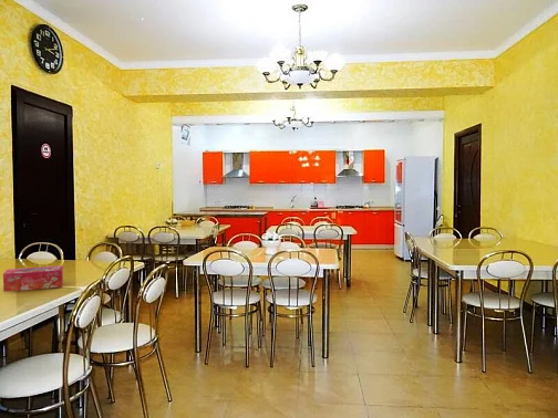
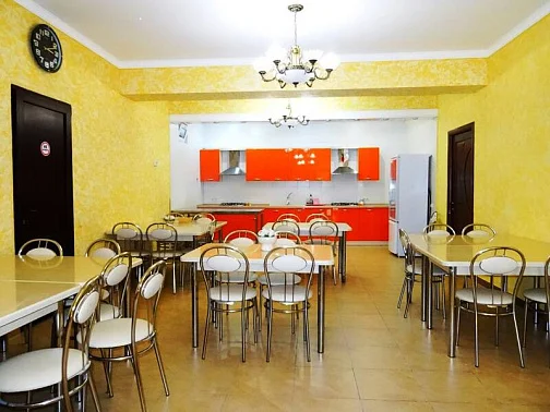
- tissue box [2,264,64,293]
